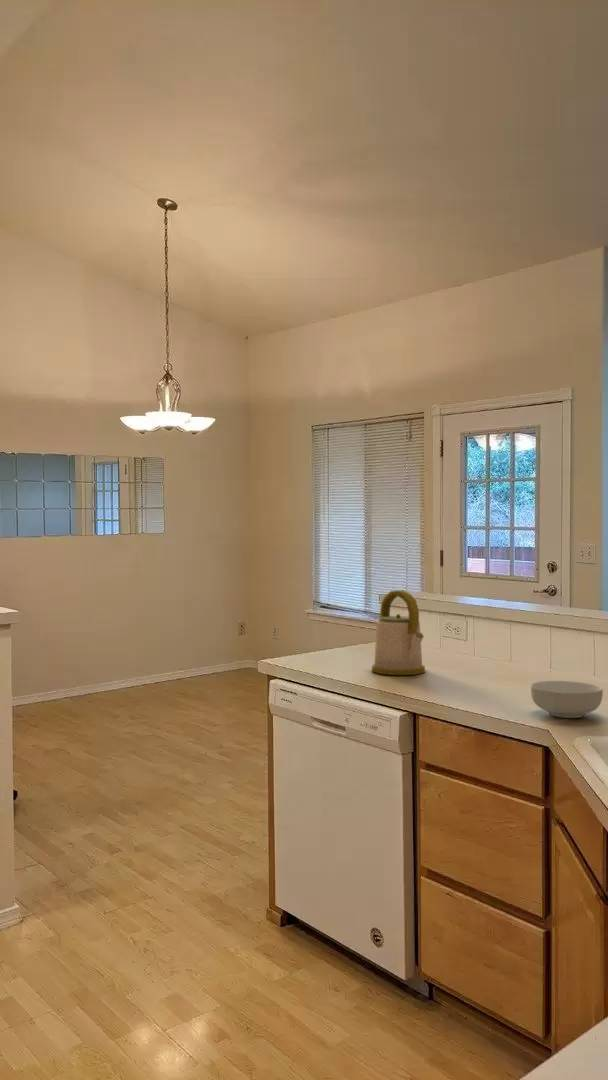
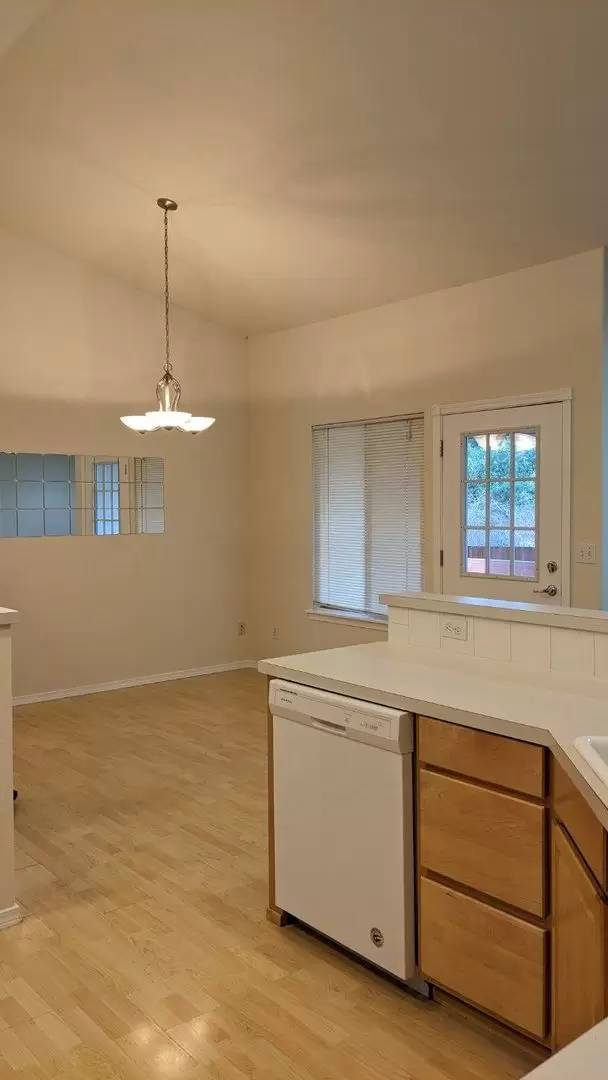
- cereal bowl [530,680,604,719]
- kettle [371,589,426,676]
